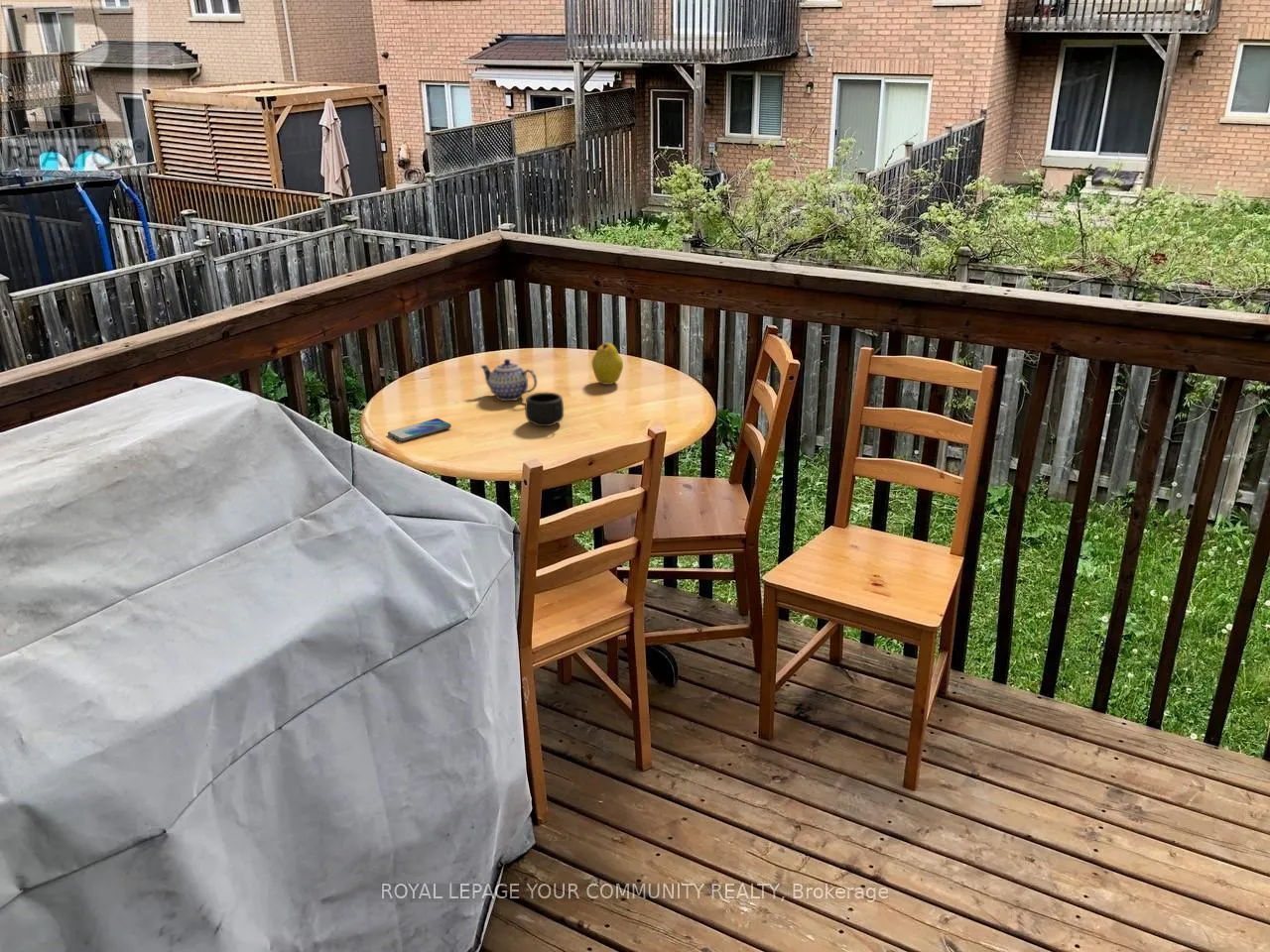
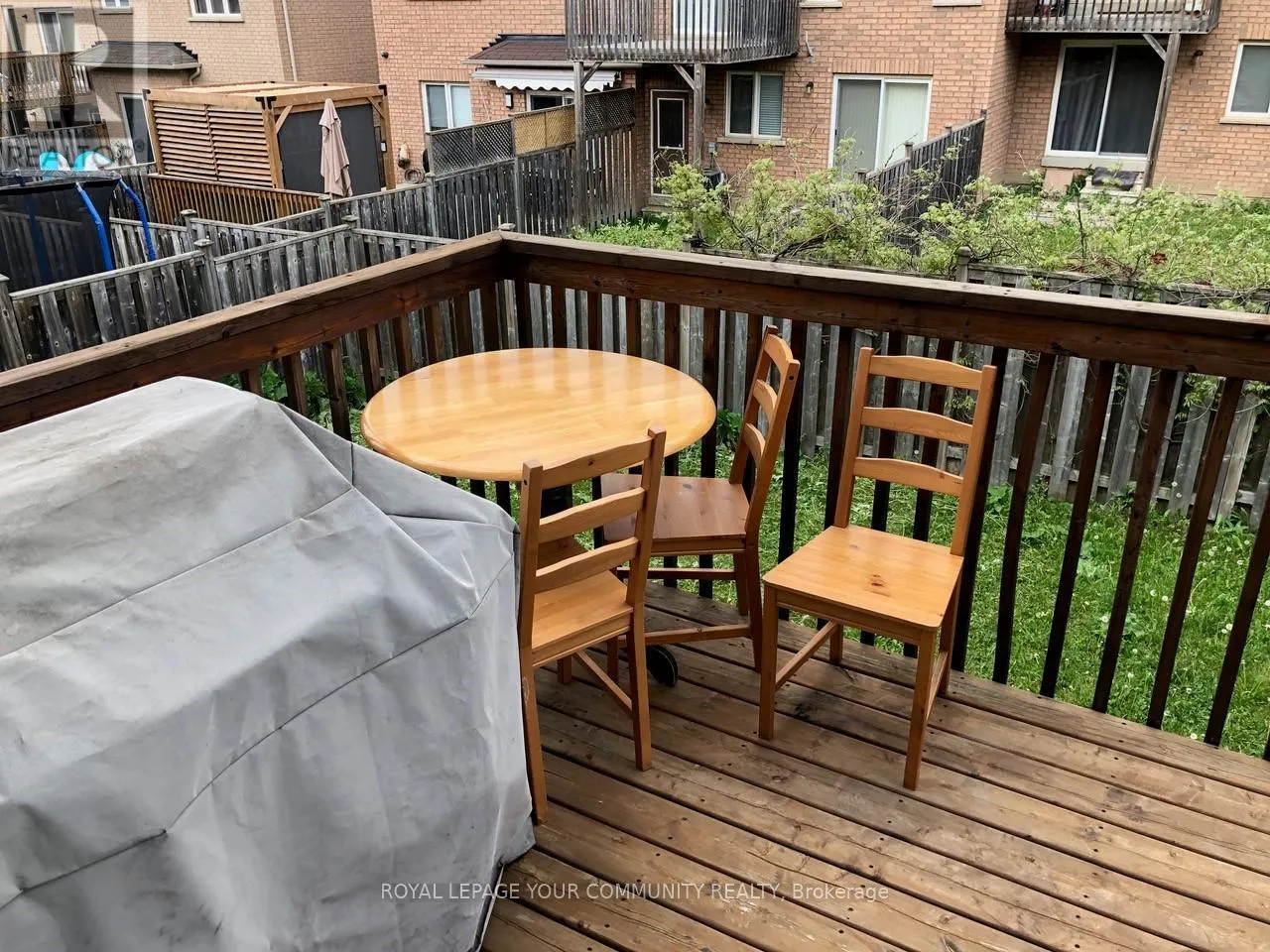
- fruit [591,342,624,386]
- teapot [479,358,538,402]
- mug [524,392,565,427]
- smartphone [387,417,452,442]
